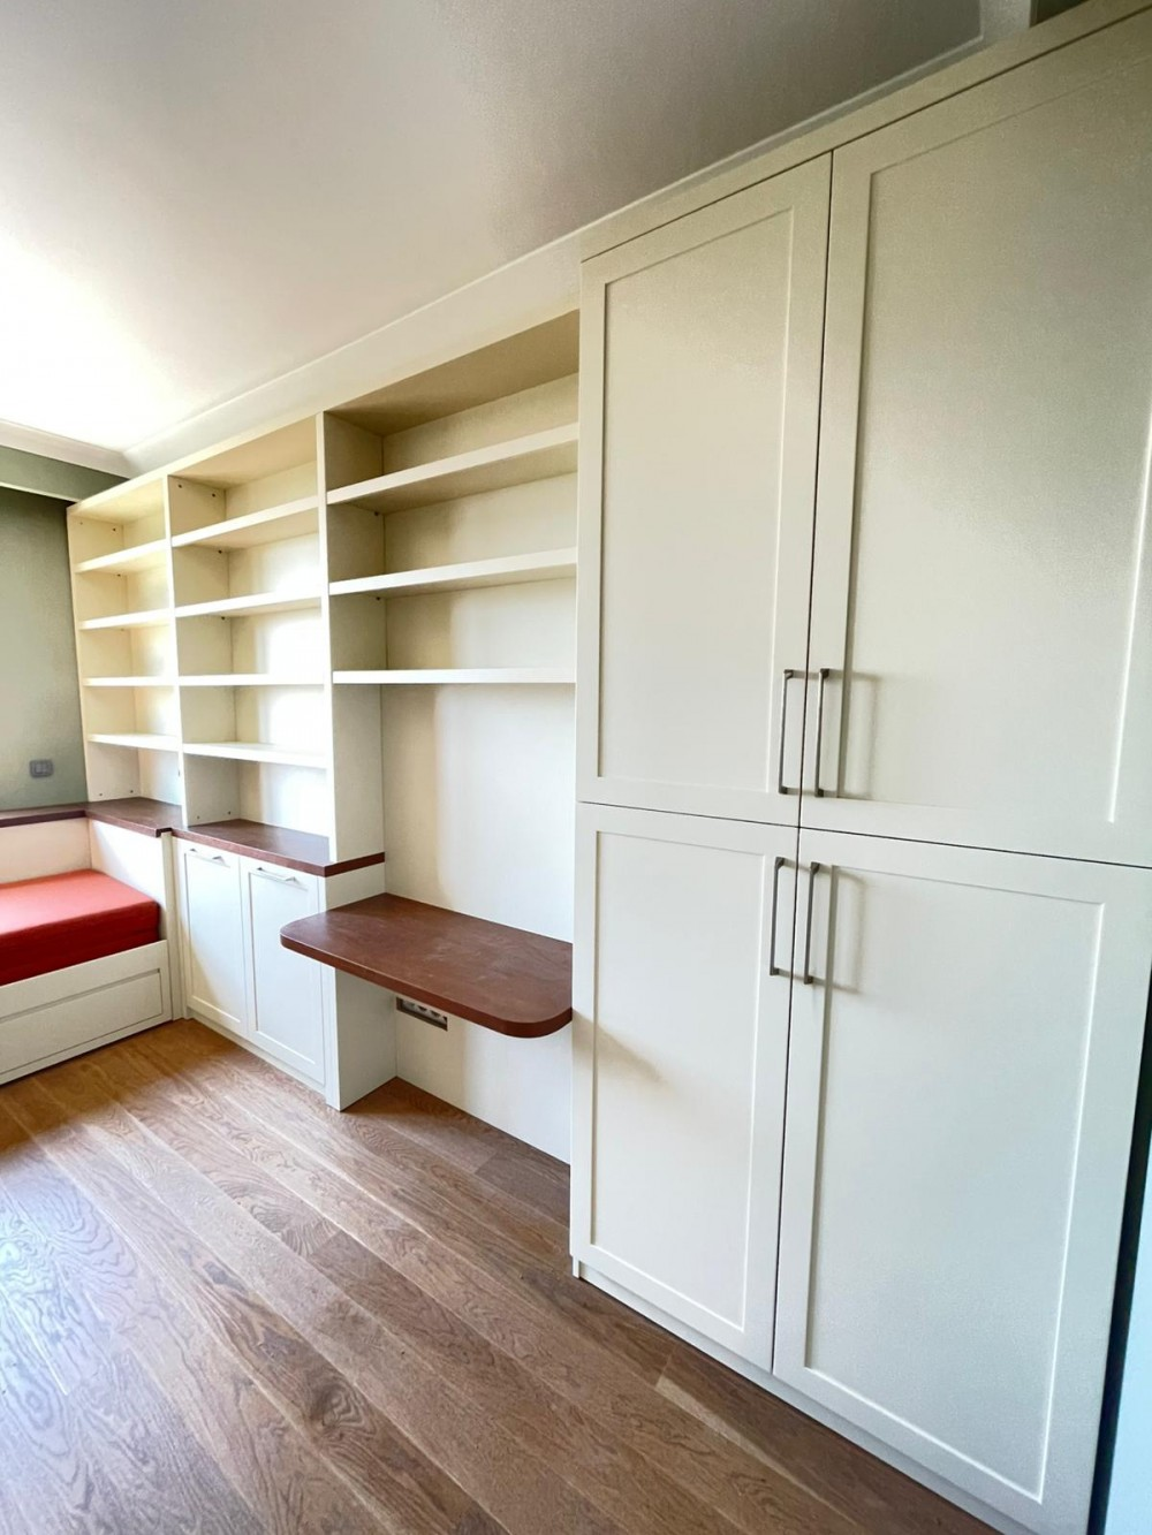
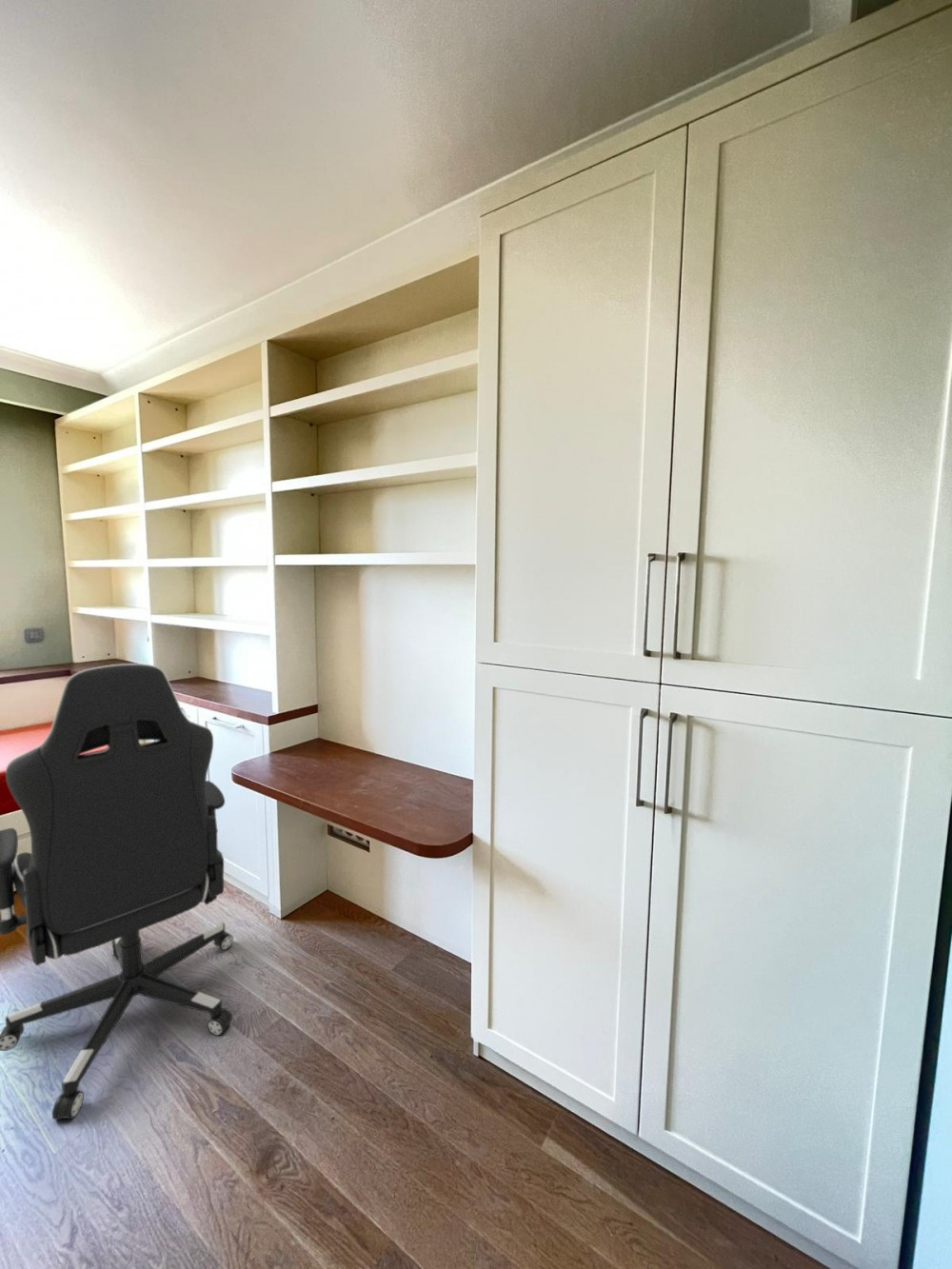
+ chair [0,663,234,1121]
